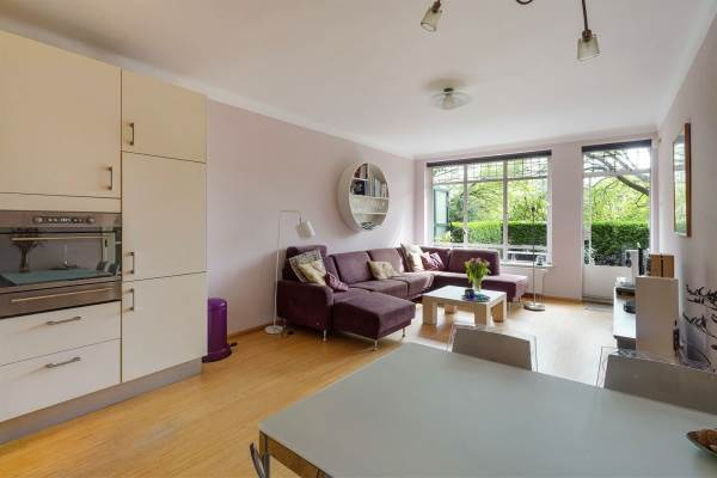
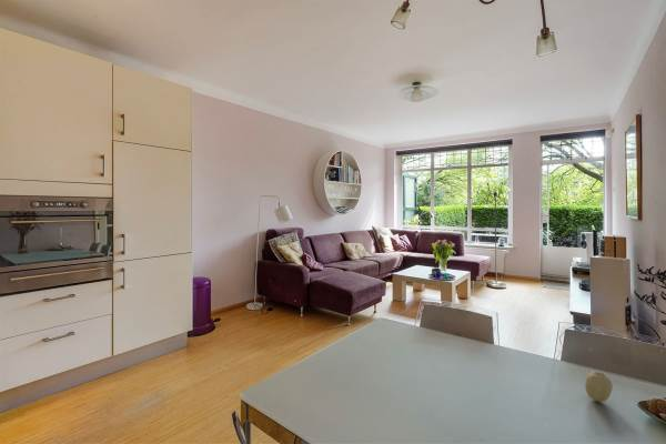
+ fruit [584,371,614,403]
